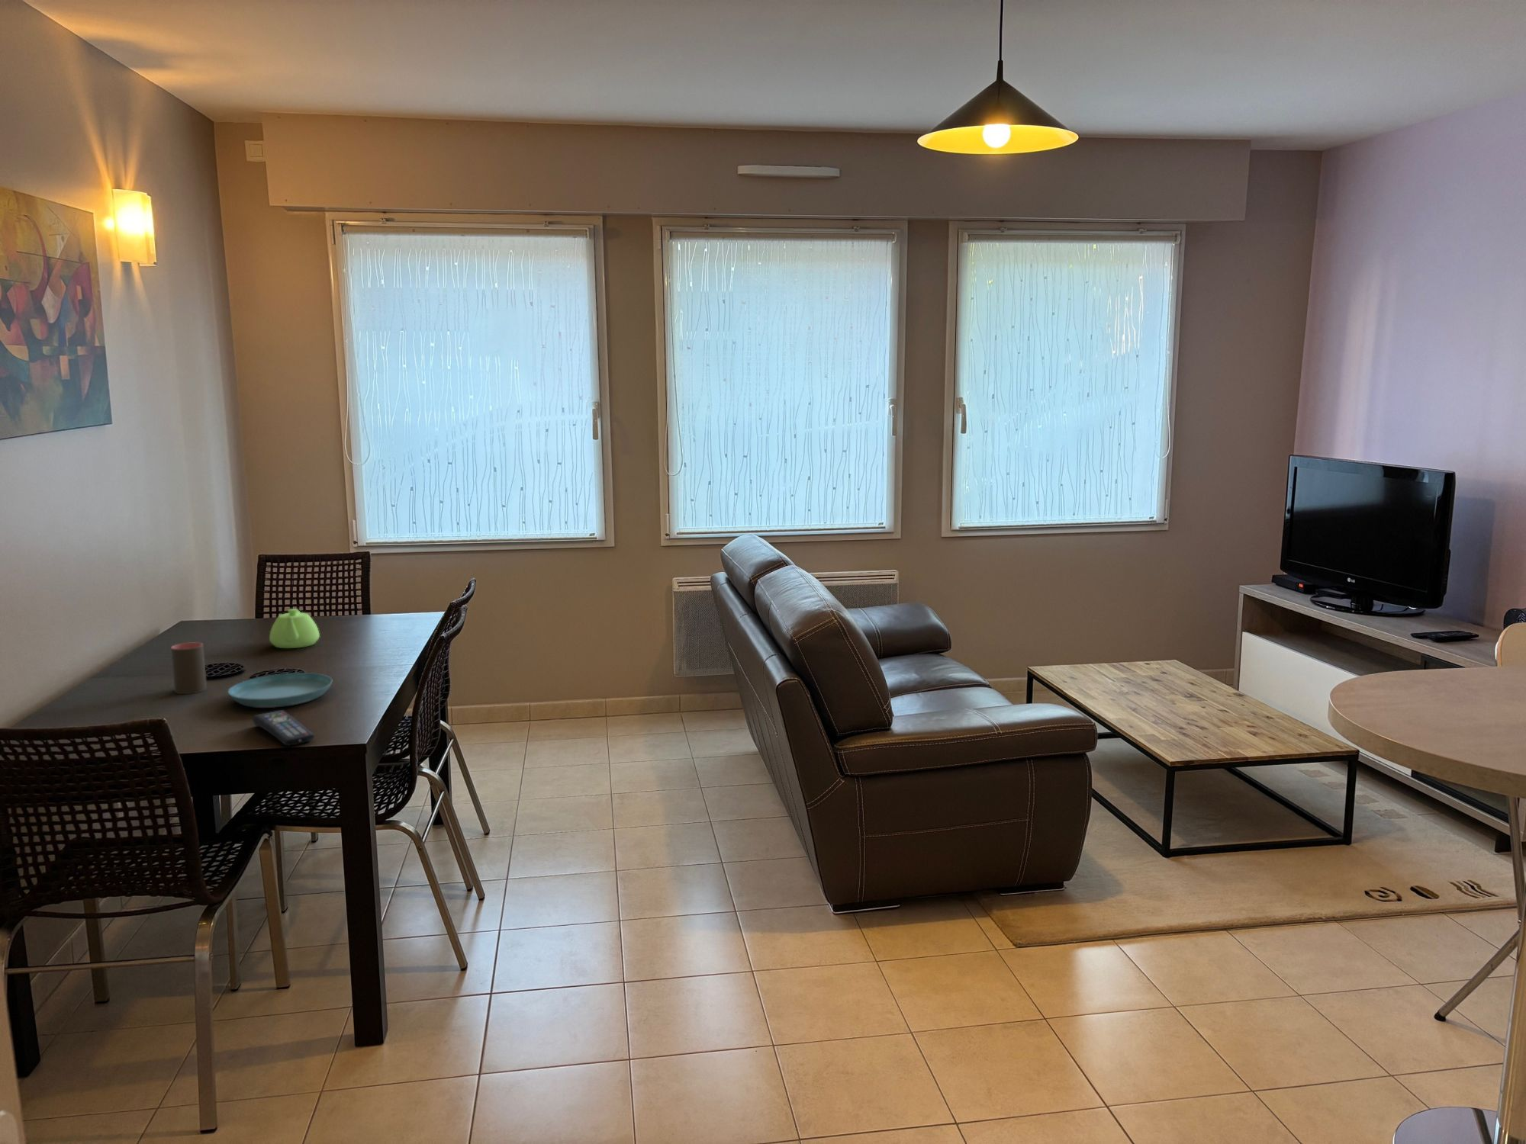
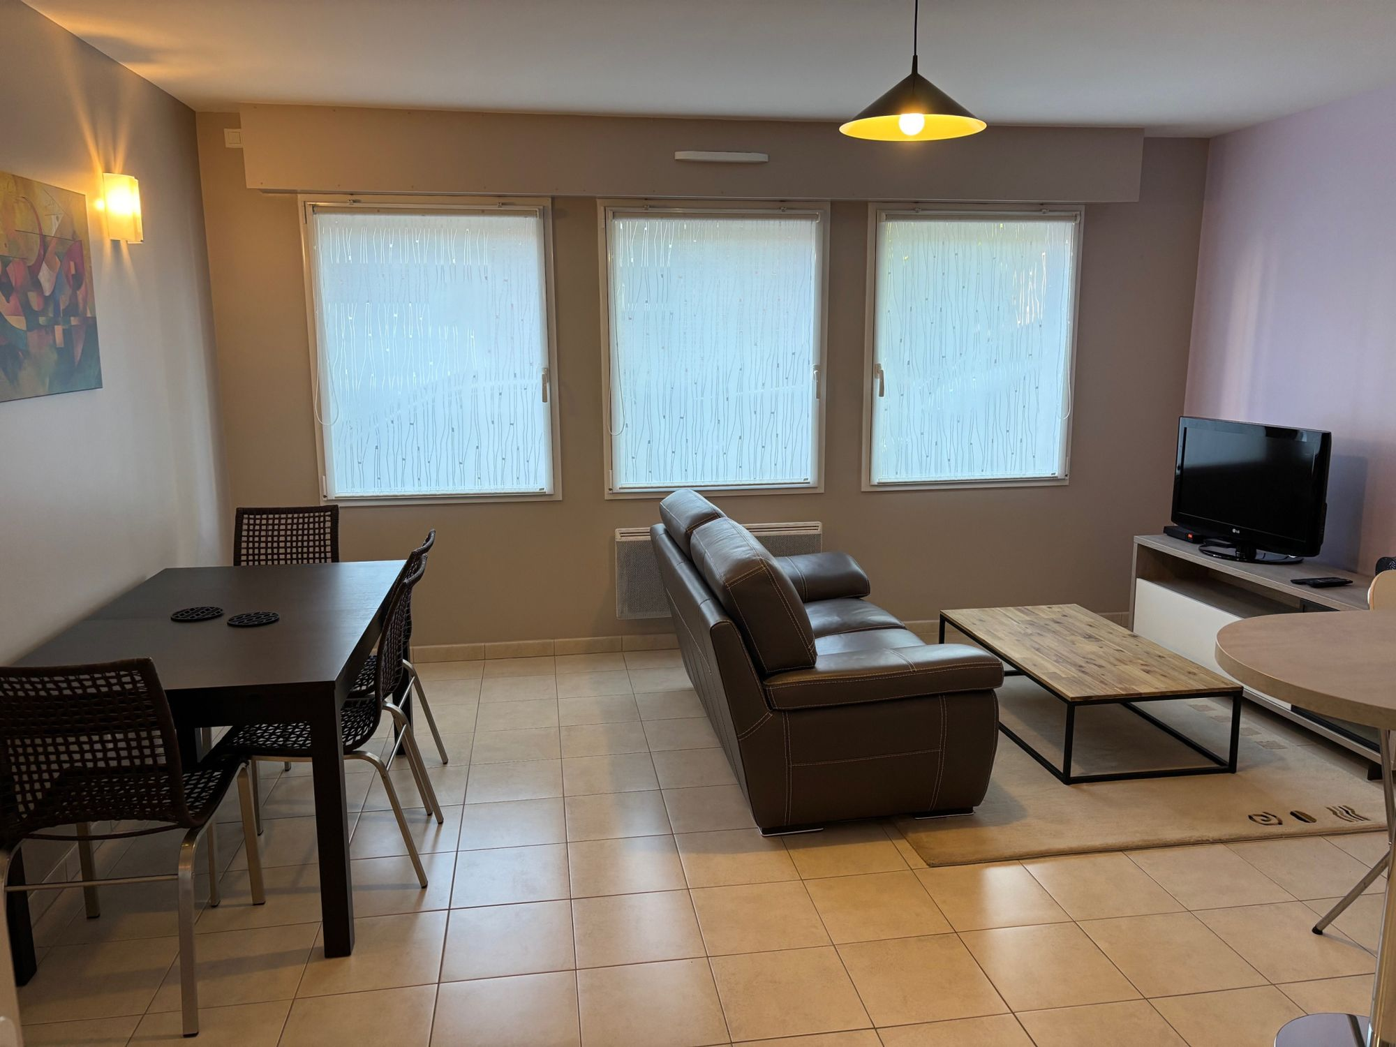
- cup [171,642,208,695]
- remote control [252,709,315,746]
- teapot [269,608,321,649]
- saucer [227,672,333,709]
